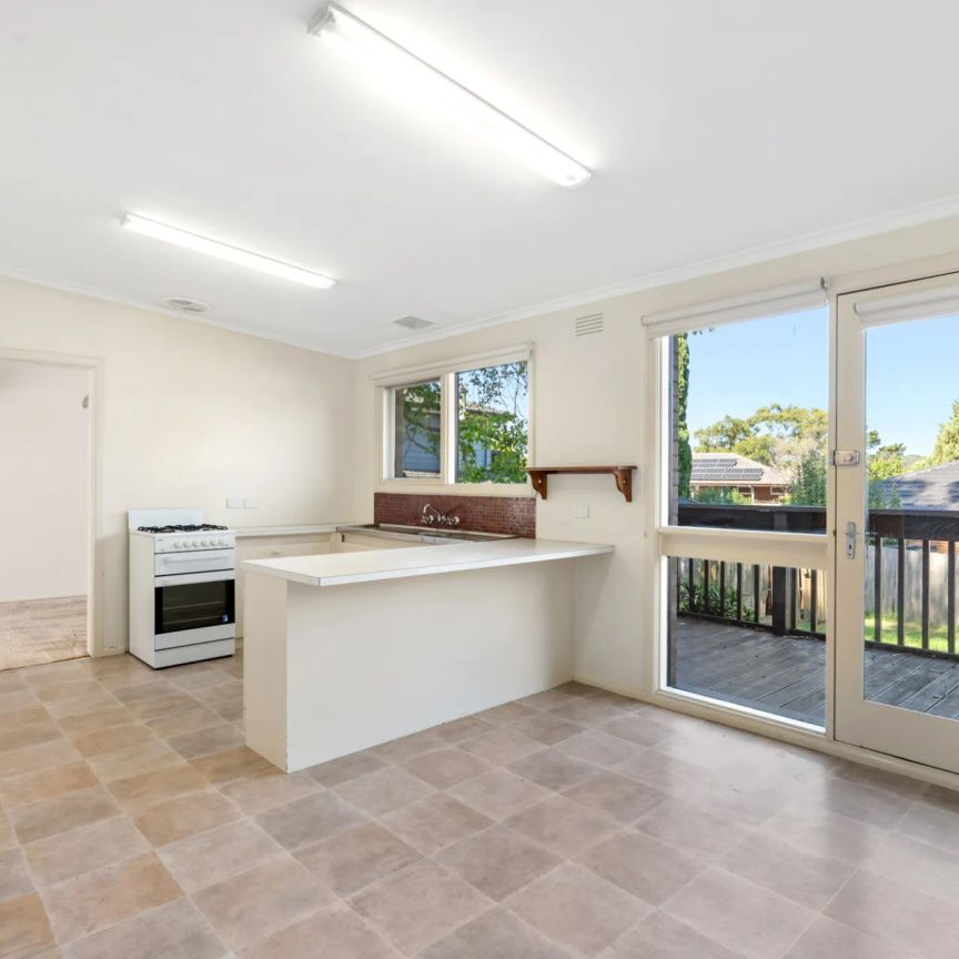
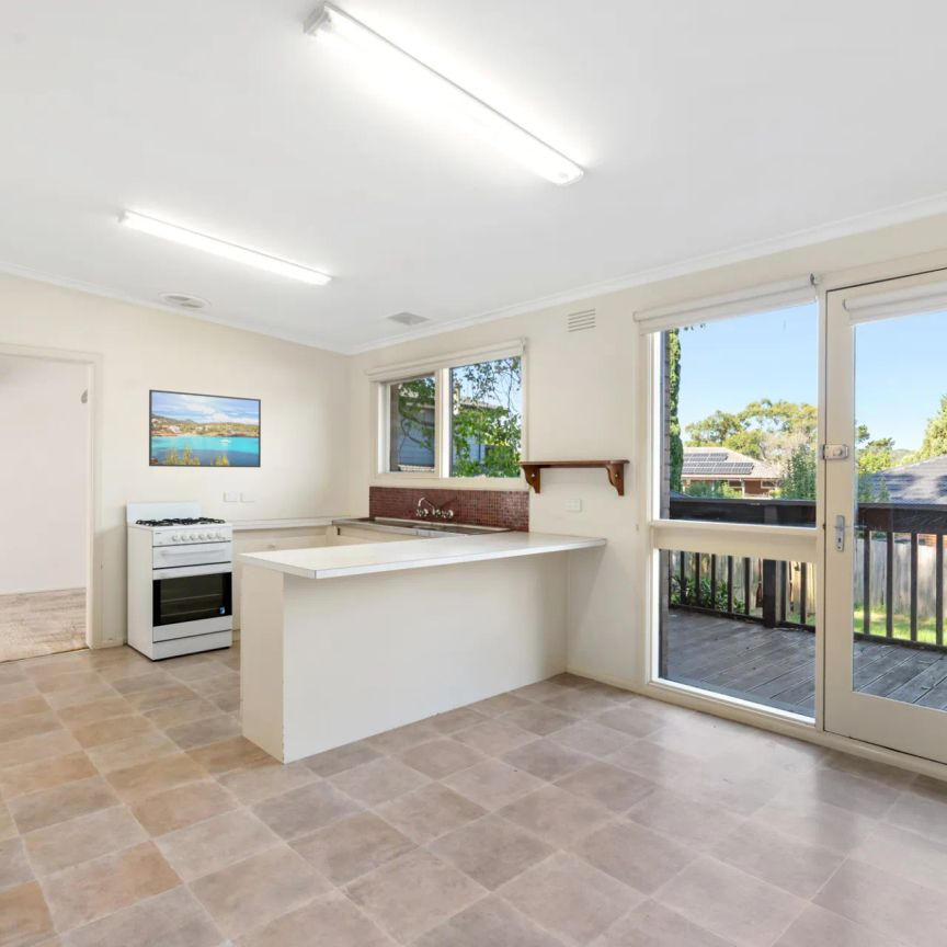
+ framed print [148,388,262,468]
